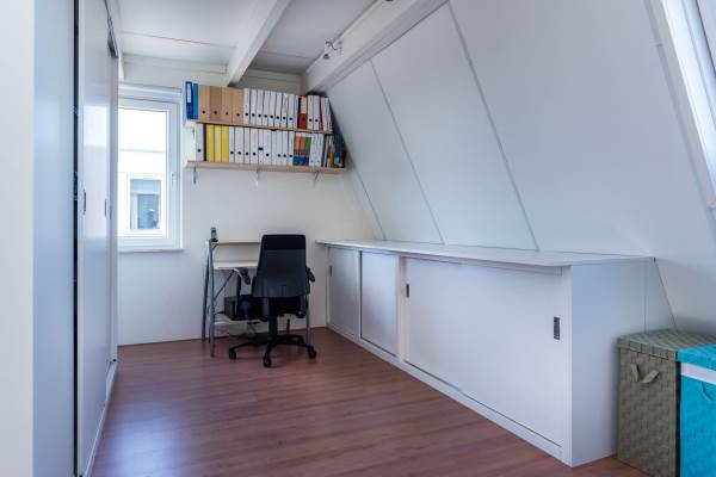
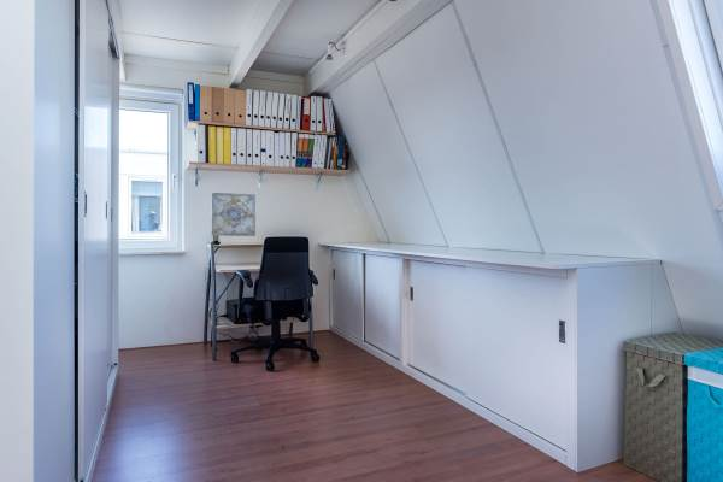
+ wall art [210,192,257,237]
